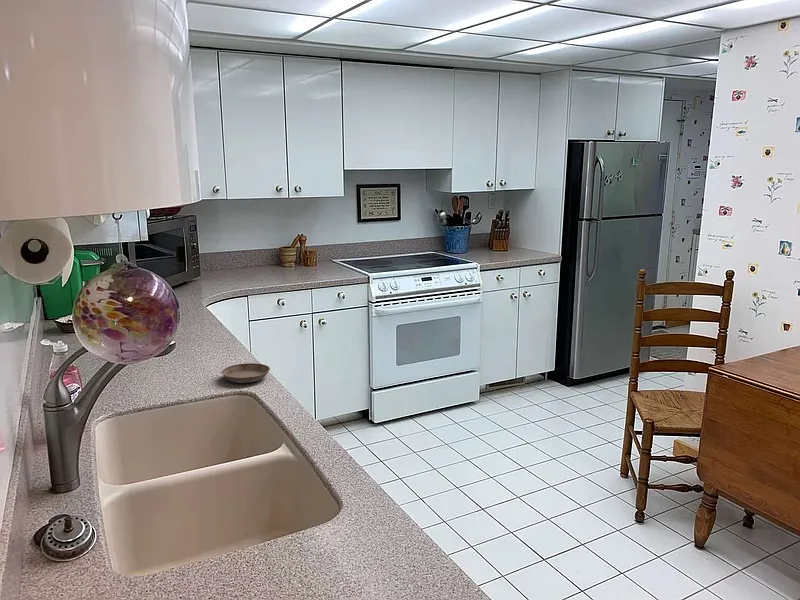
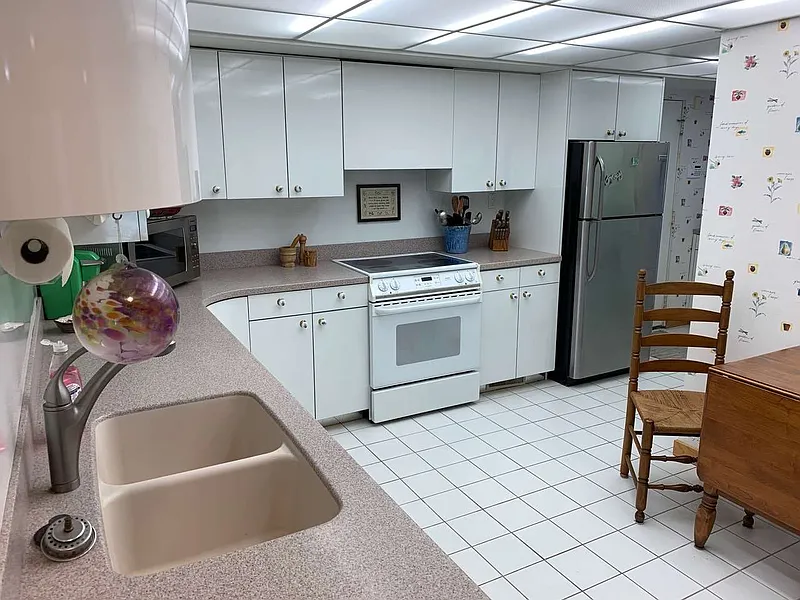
- saucer [221,362,271,384]
